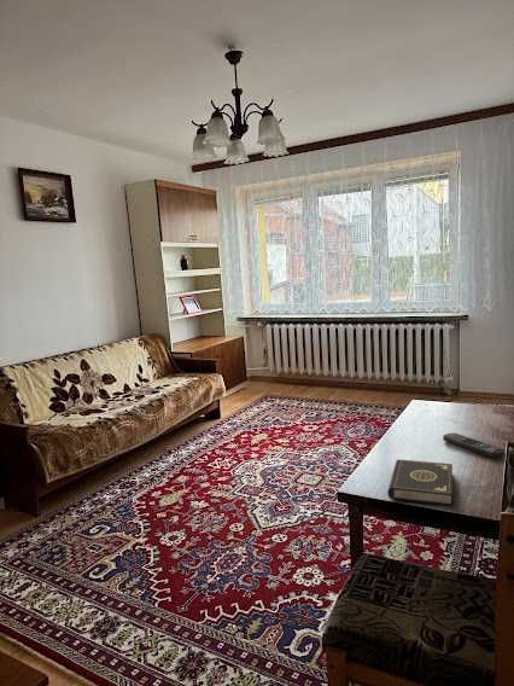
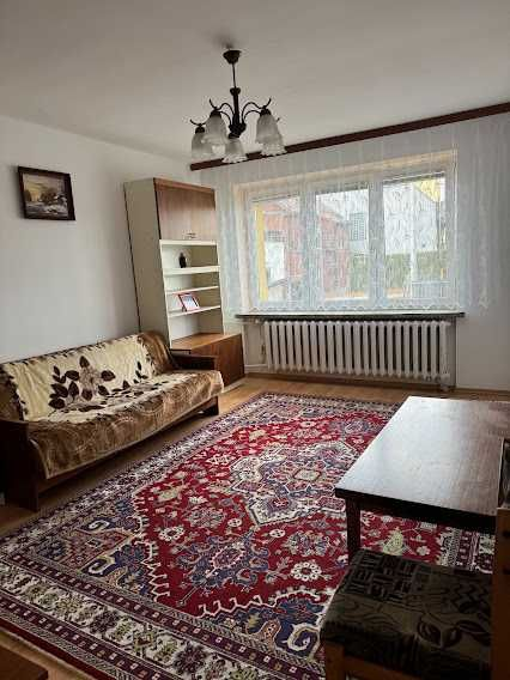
- remote control [442,431,506,459]
- book [387,459,454,507]
